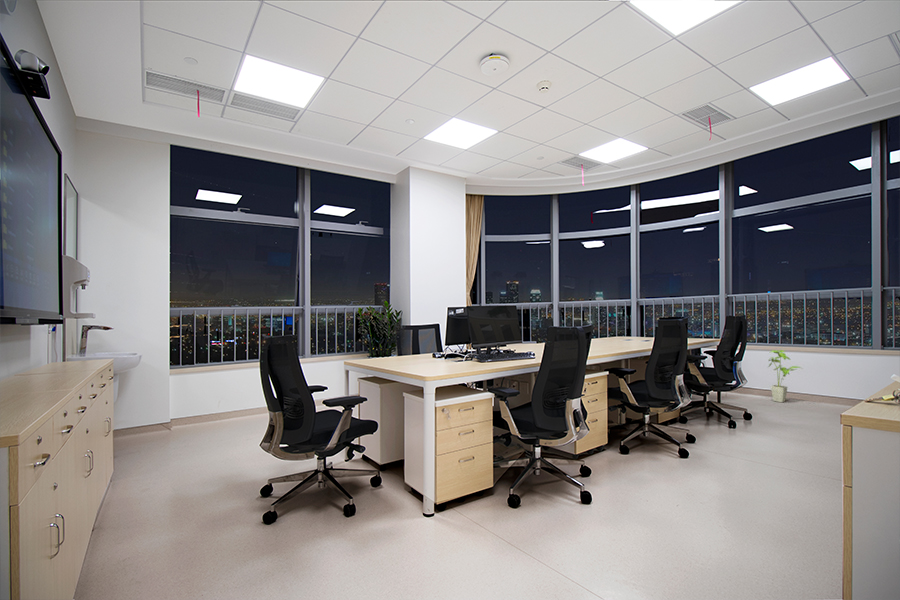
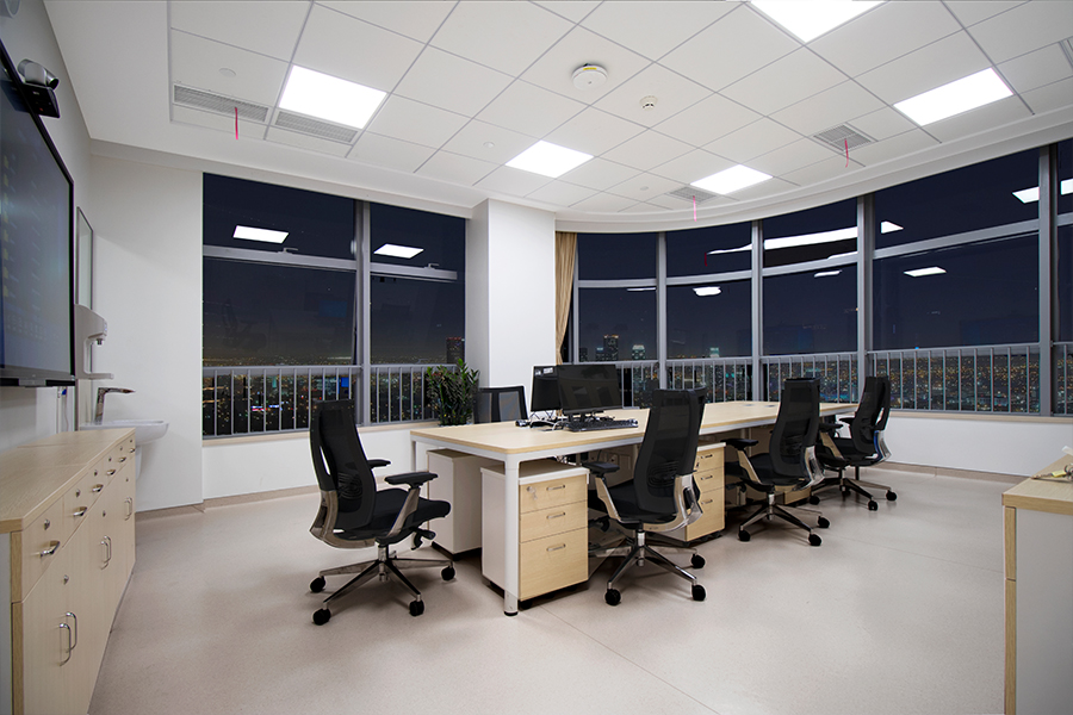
- house plant [766,349,802,403]
